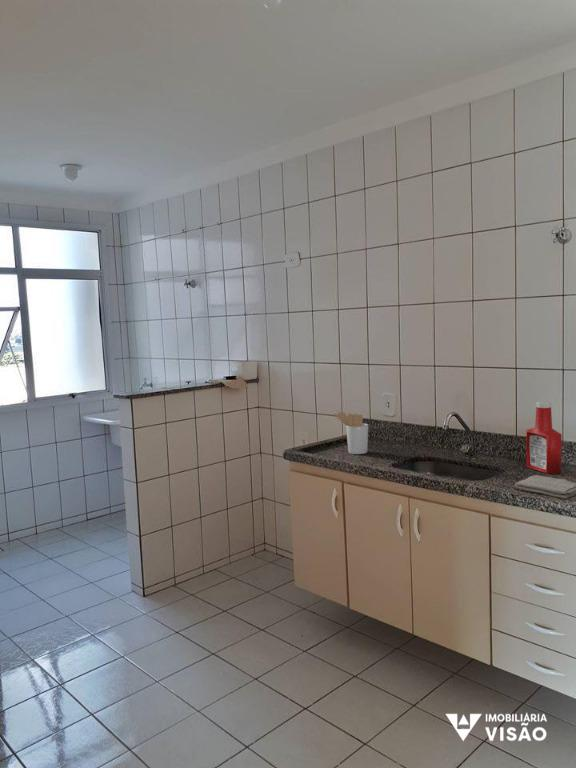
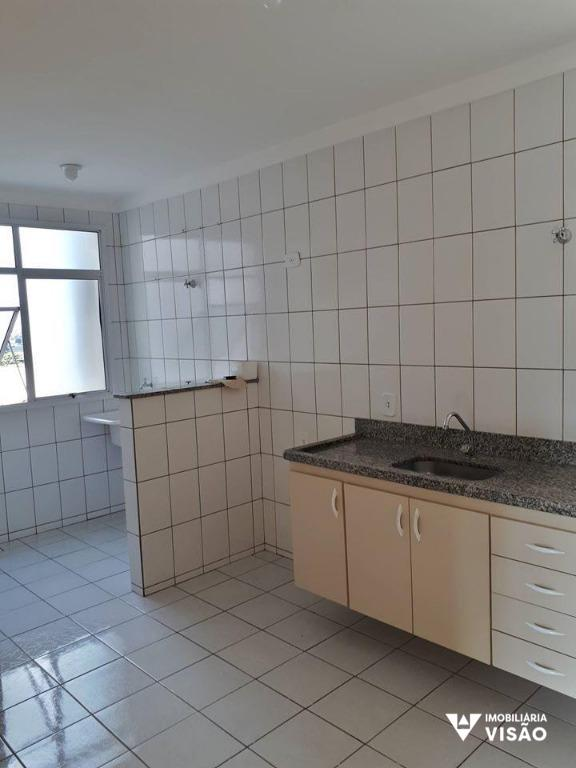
- utensil holder [333,411,369,455]
- washcloth [514,474,576,500]
- soap bottle [525,401,562,475]
